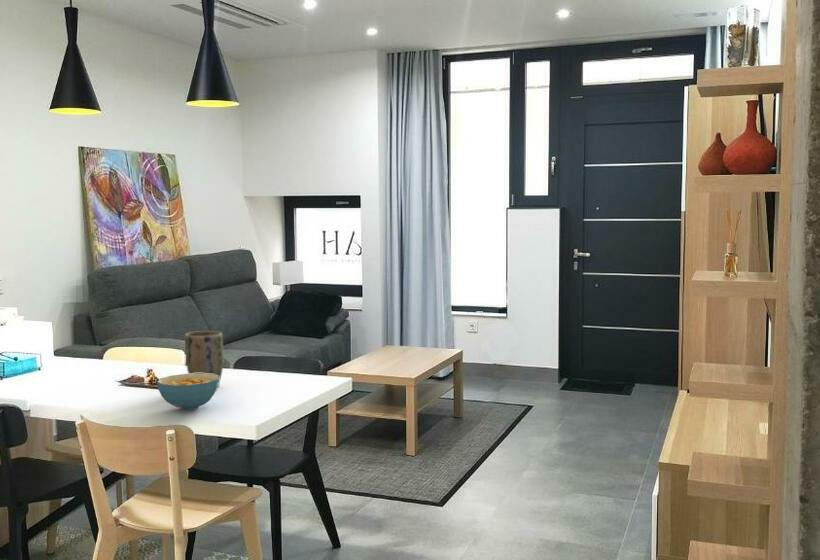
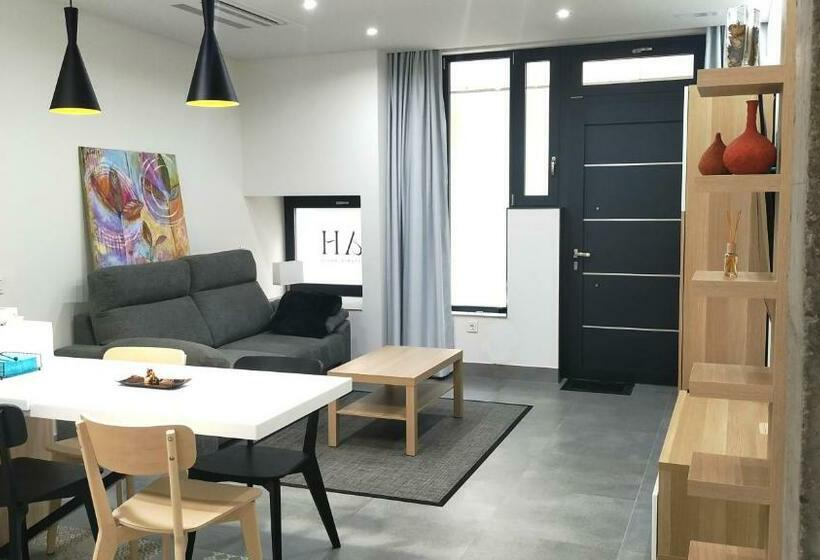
- cereal bowl [156,373,219,411]
- plant pot [184,330,224,387]
